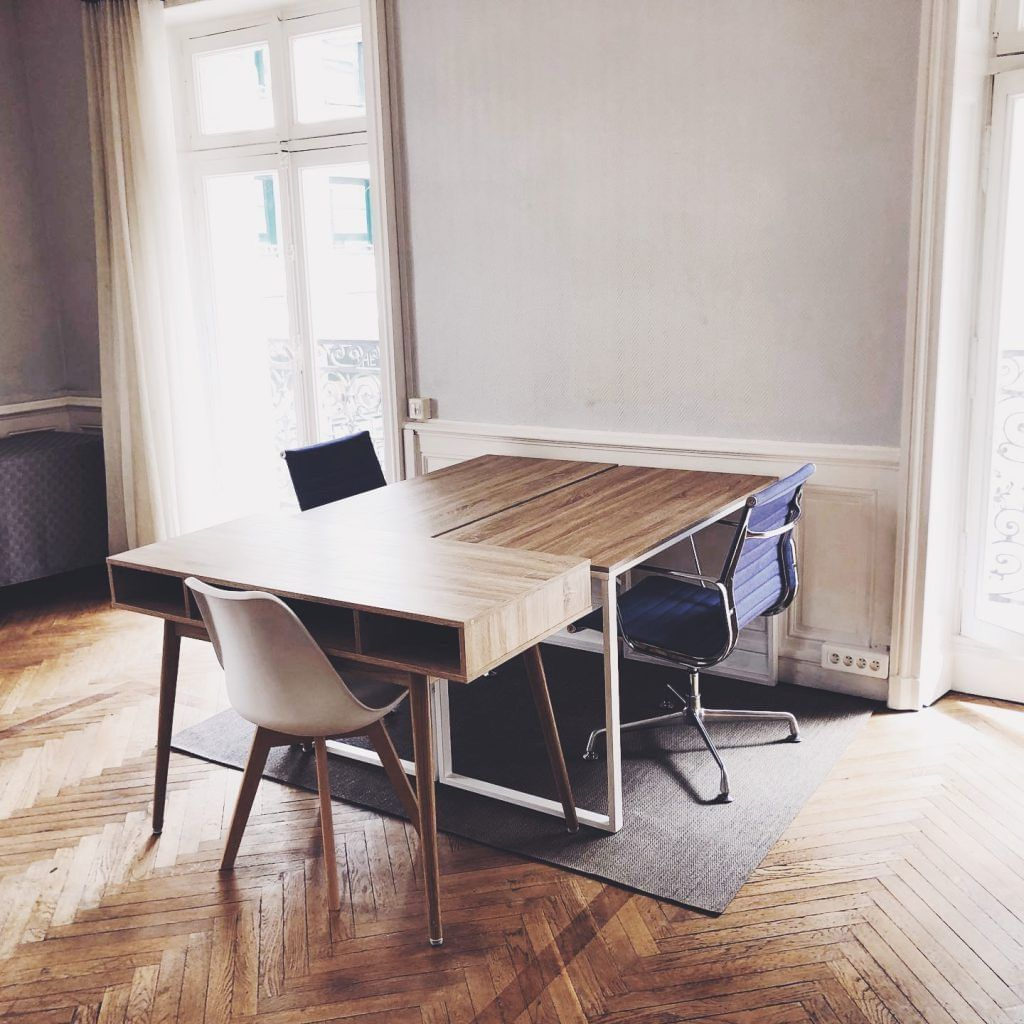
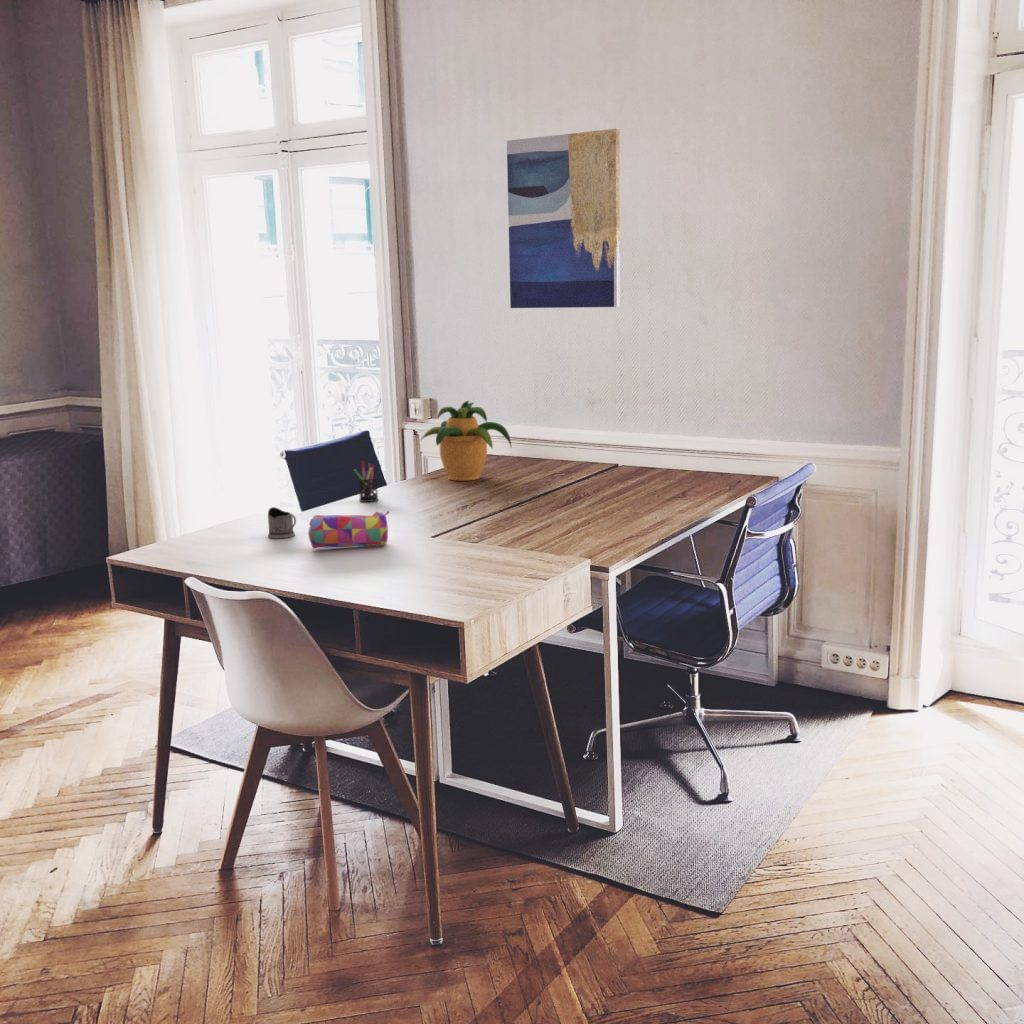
+ potted plant [418,400,513,482]
+ pencil case [307,510,390,549]
+ wall art [506,128,621,309]
+ pen holder [353,460,379,503]
+ tea glass holder [267,506,297,539]
